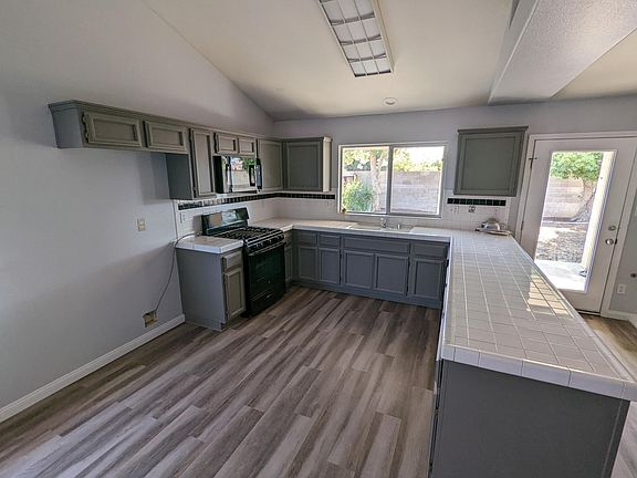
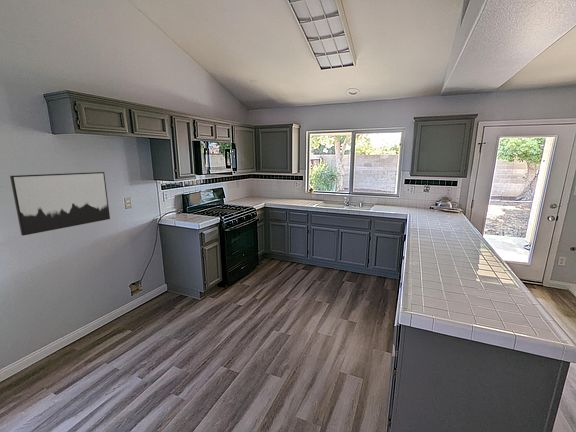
+ wall art [9,171,111,237]
